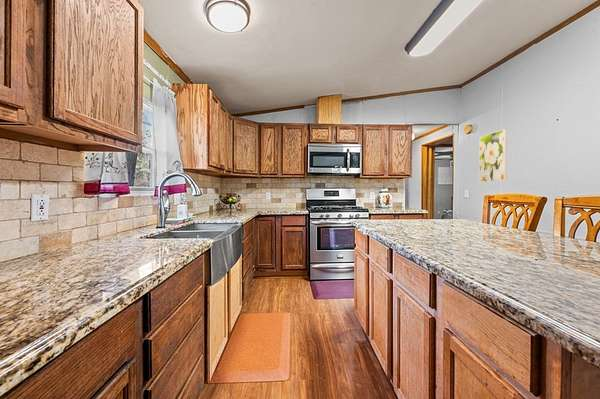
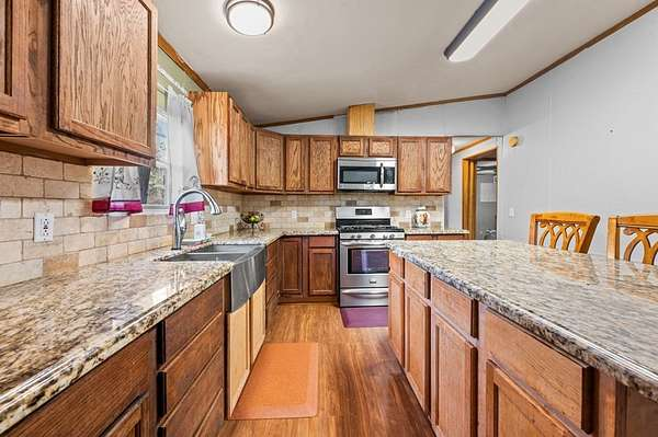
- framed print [478,128,508,183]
